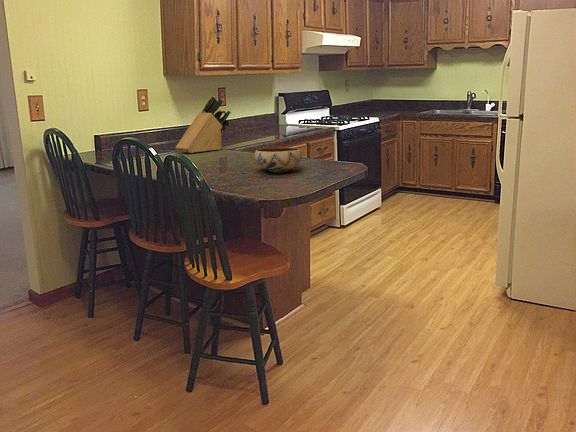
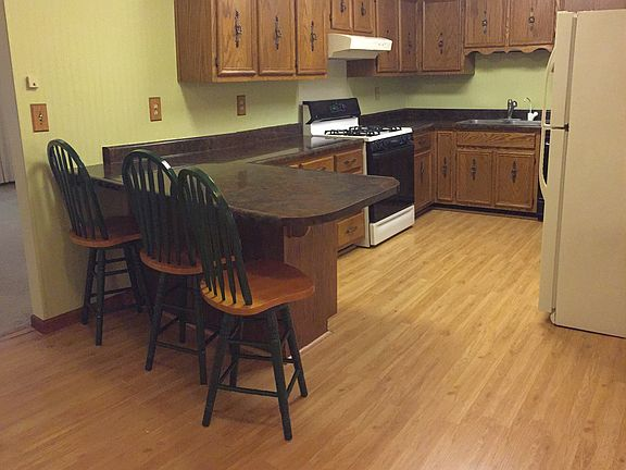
- bowl [253,147,303,174]
- knife block [175,95,232,154]
